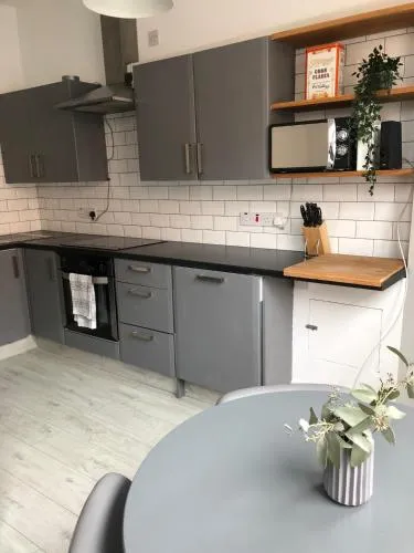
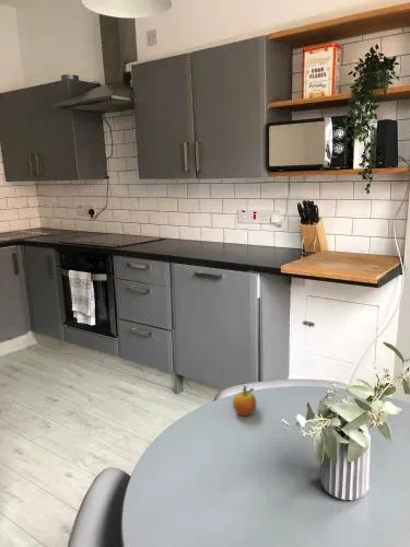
+ fruit [232,385,257,417]
